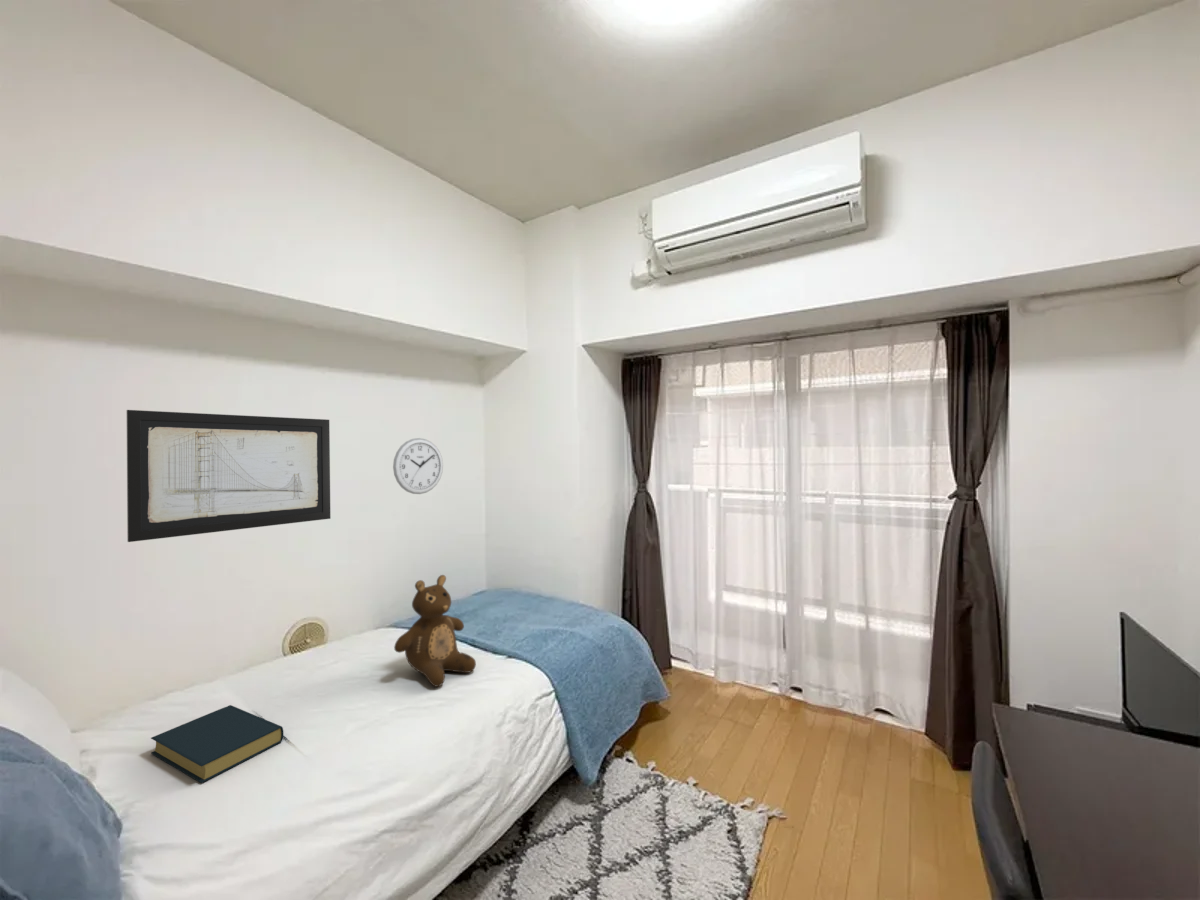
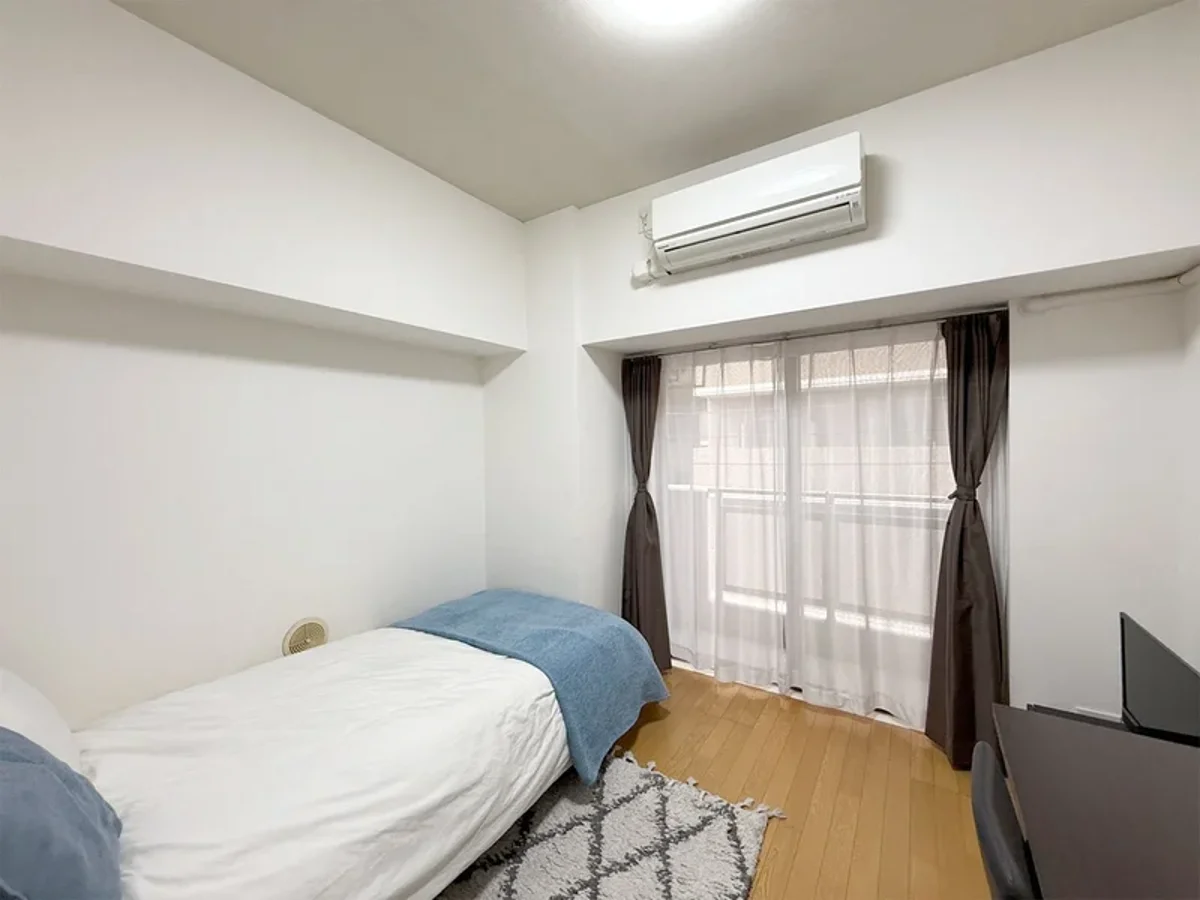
- wall clock [392,437,444,495]
- hardback book [150,704,284,784]
- wall art [126,409,331,543]
- teddy bear [393,574,477,688]
